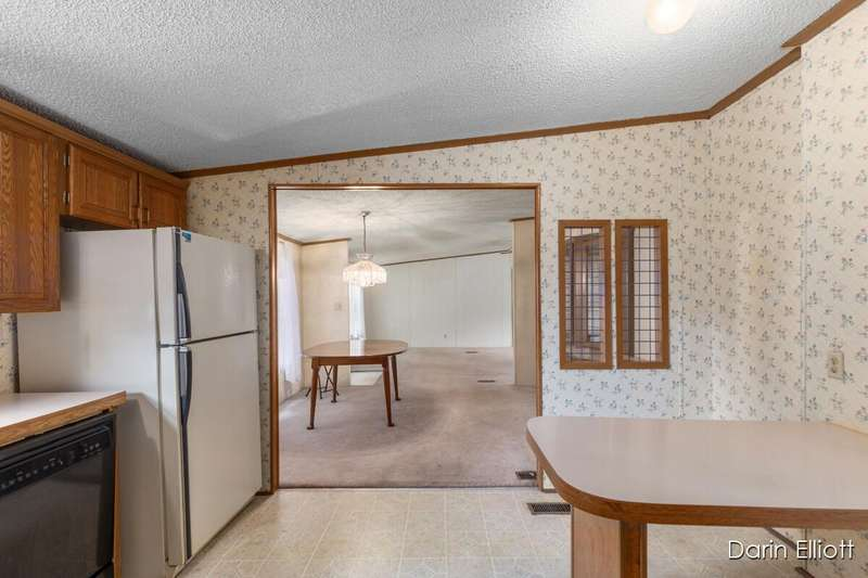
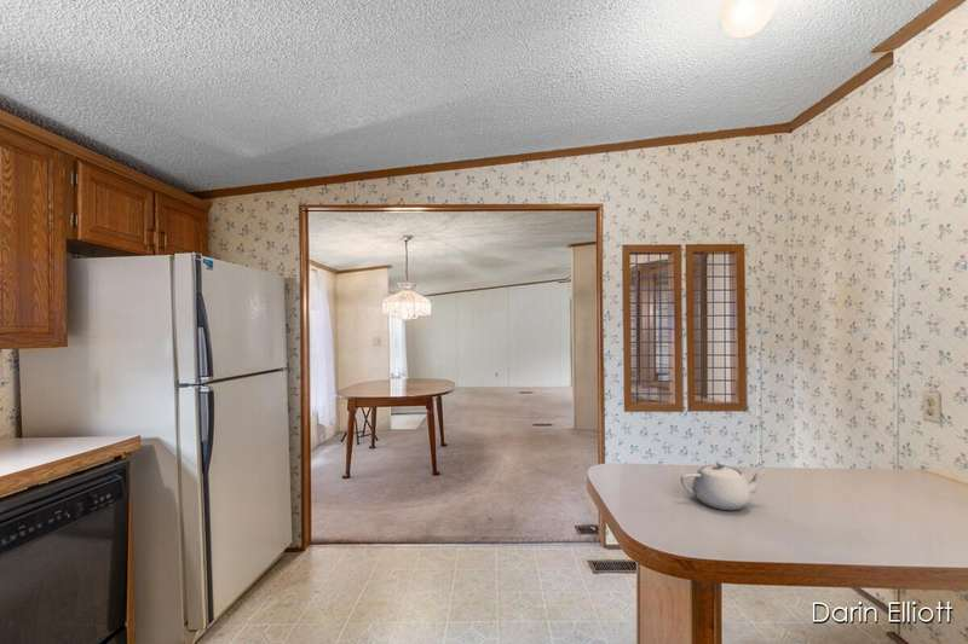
+ teapot [679,460,768,511]
